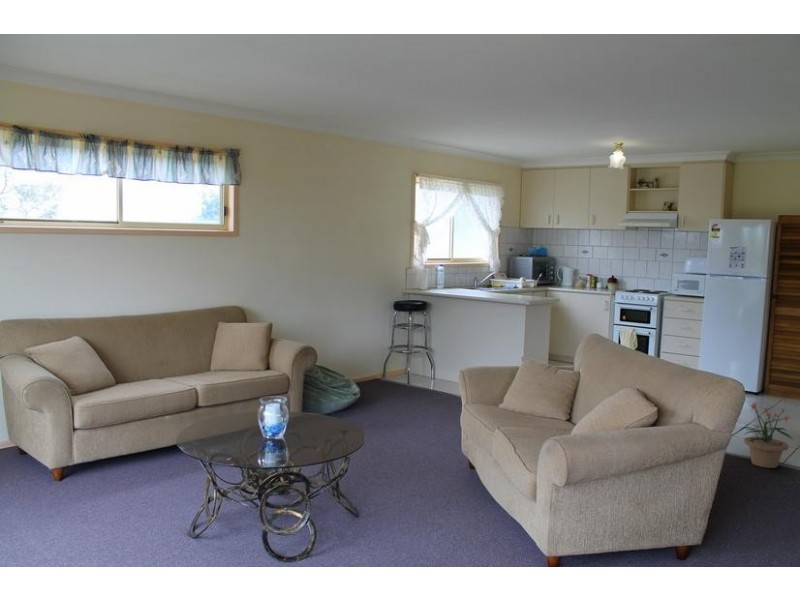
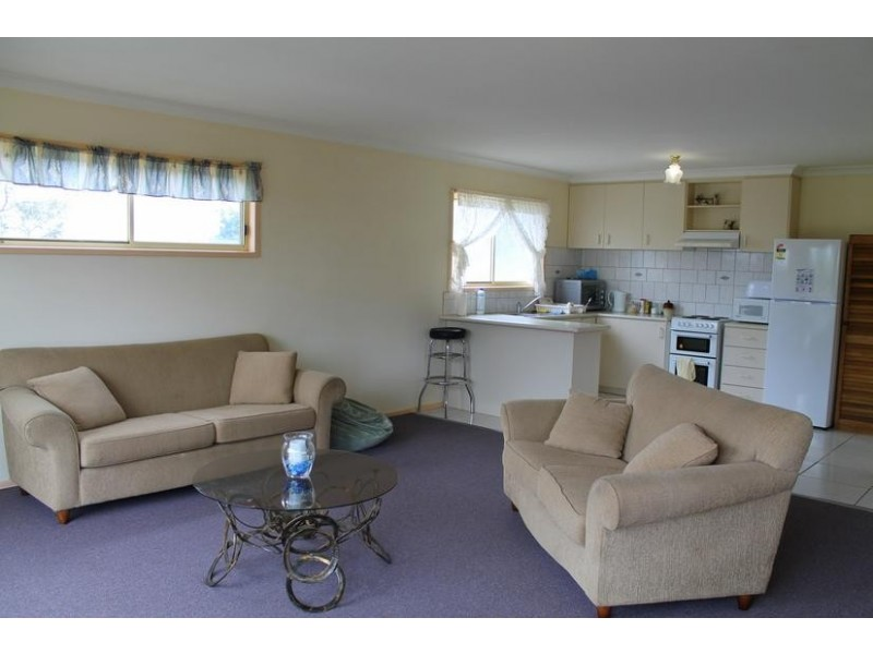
- potted plant [740,401,794,469]
